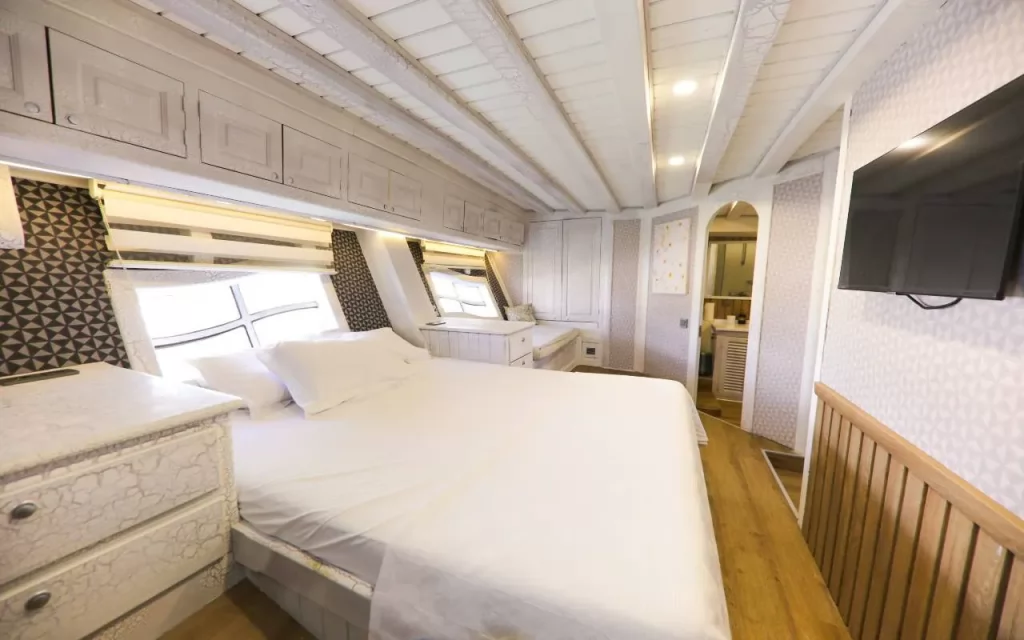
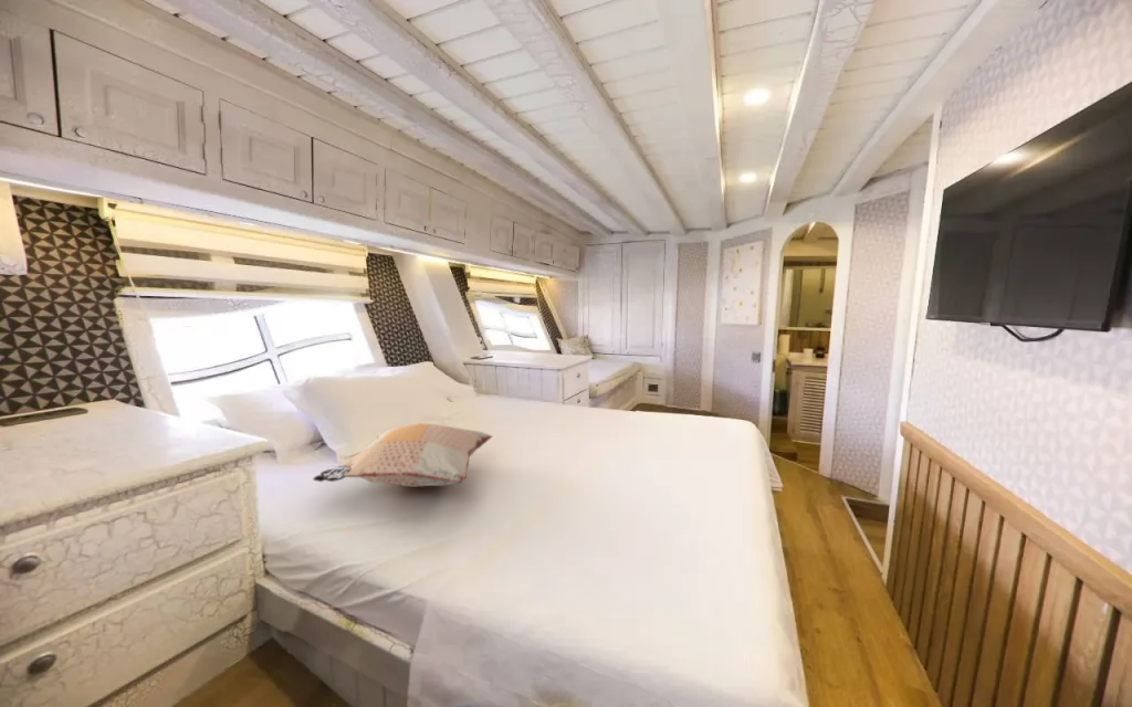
+ decorative pillow [312,422,493,488]
